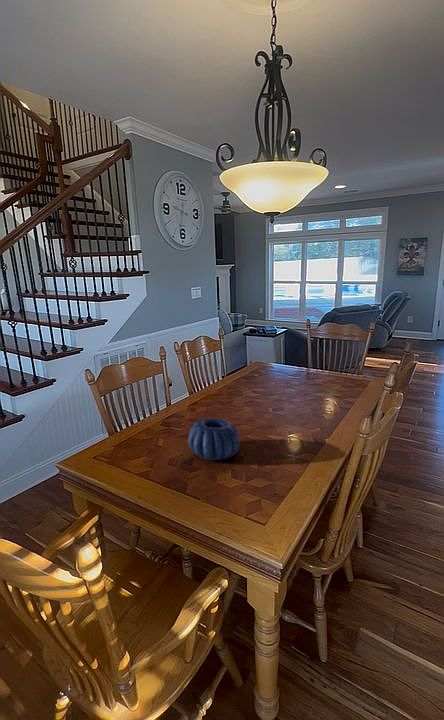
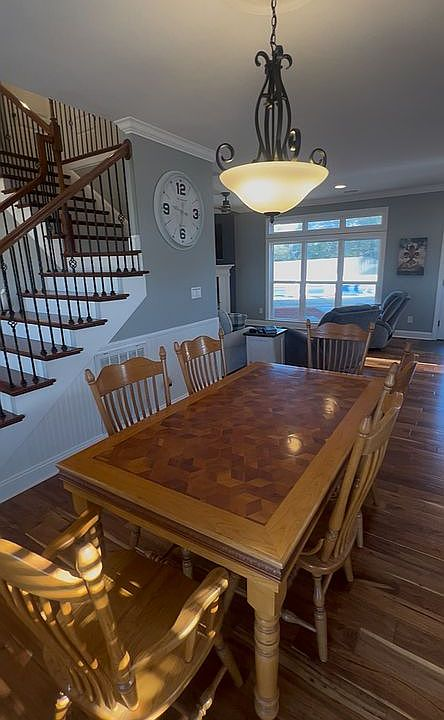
- decorative bowl [187,417,240,461]
